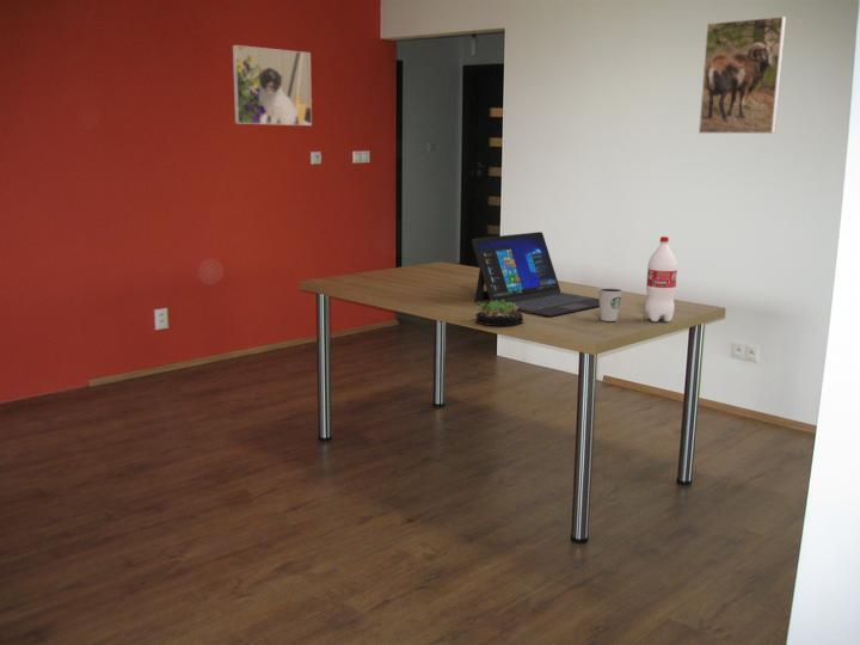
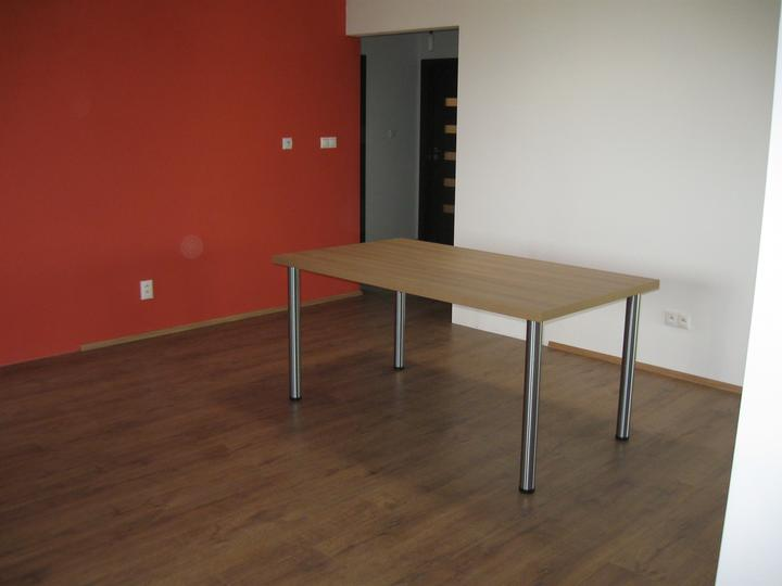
- succulent plant [474,300,524,327]
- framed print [232,44,313,127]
- bottle [644,235,678,322]
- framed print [698,16,787,135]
- dixie cup [597,287,624,322]
- laptop [471,231,600,318]
